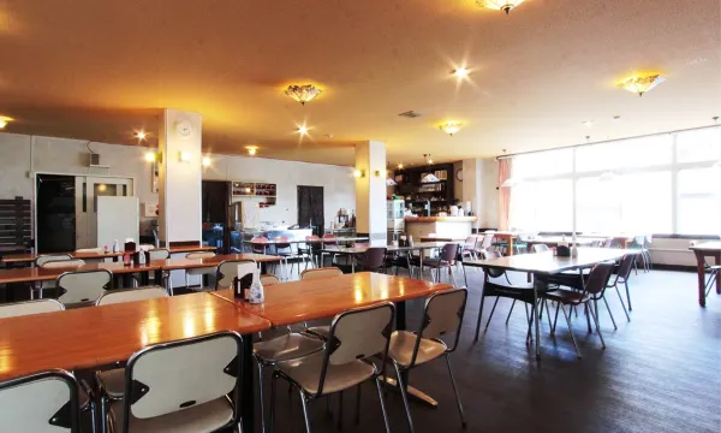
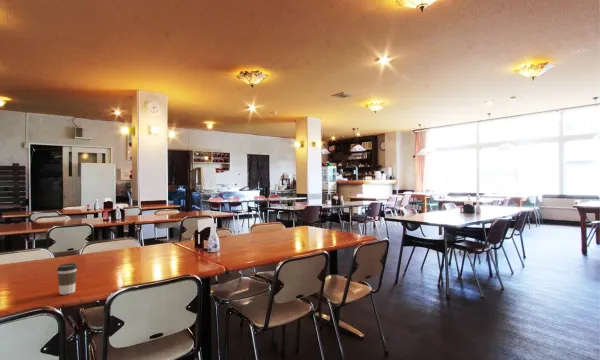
+ coffee cup [56,262,79,295]
